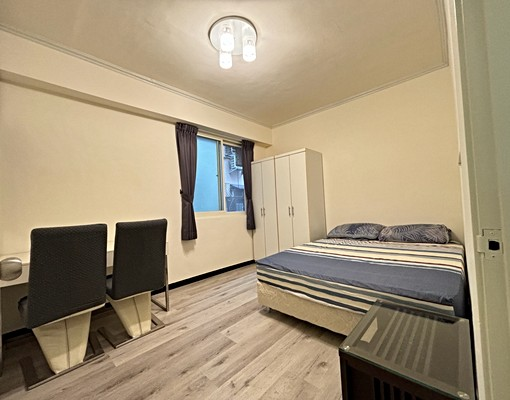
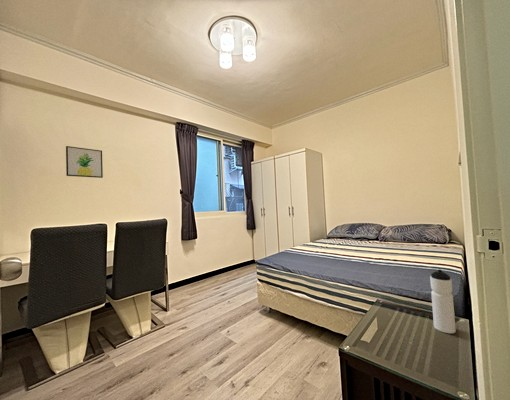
+ water bottle [429,269,457,334]
+ wall art [65,145,104,179]
